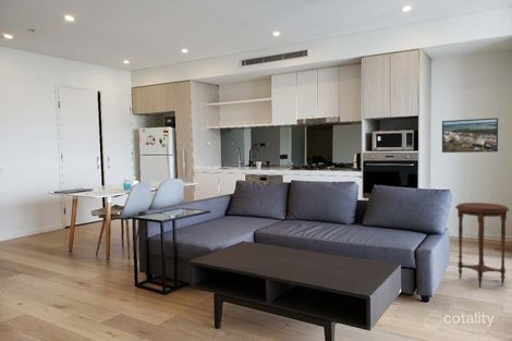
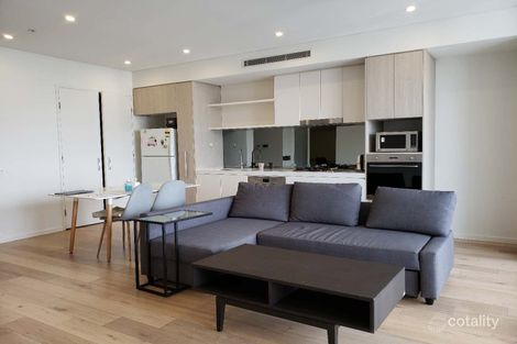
- side table [454,202,511,289]
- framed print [441,117,499,154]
